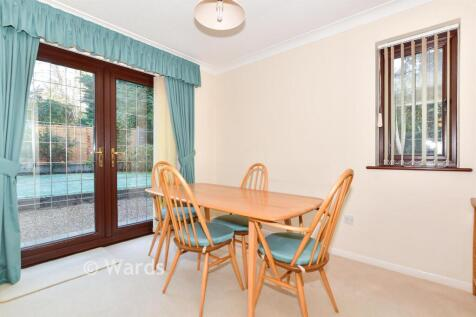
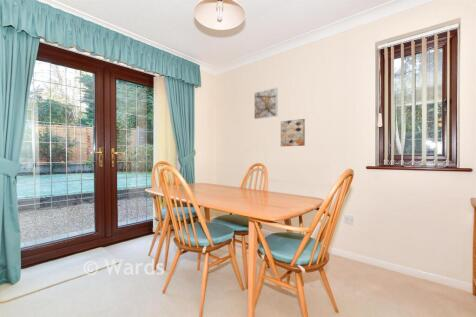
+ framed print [253,87,279,120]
+ wall art [280,118,306,147]
